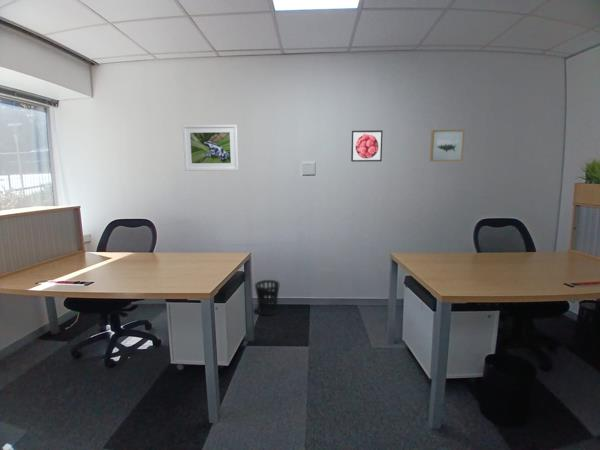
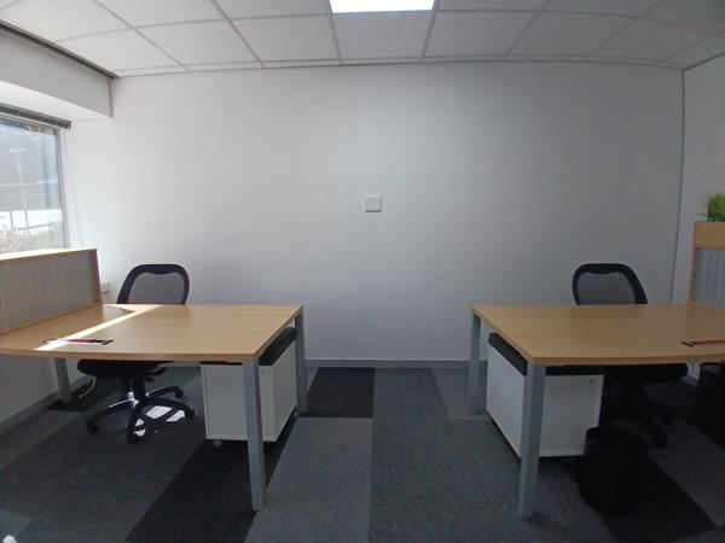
- wastebasket [254,279,280,316]
- wall art [429,129,465,163]
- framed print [350,129,384,163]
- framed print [182,124,239,172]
